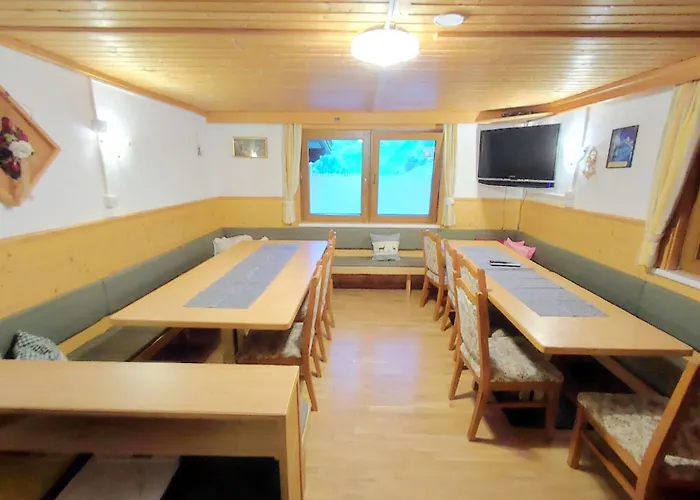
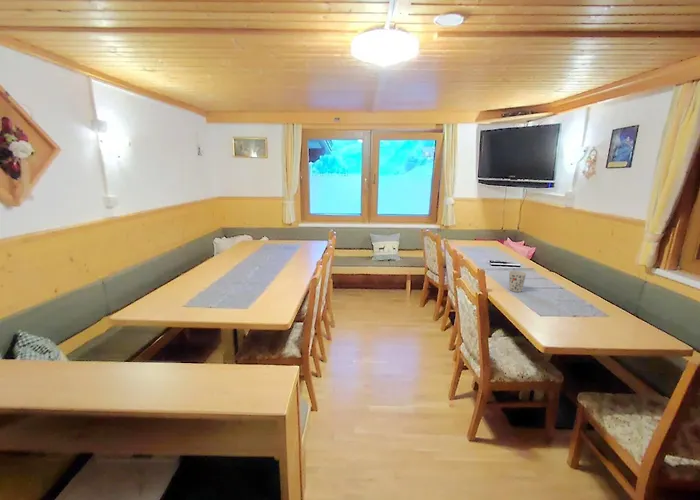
+ cup [508,270,527,293]
